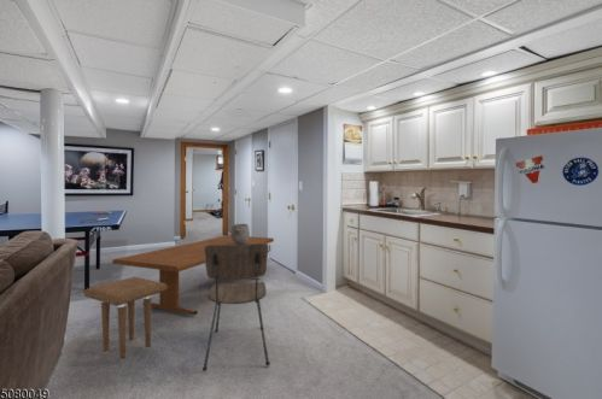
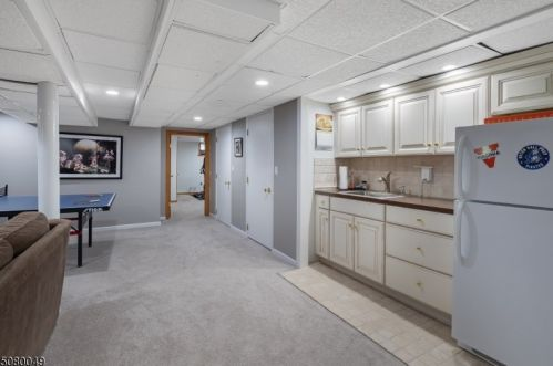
- table [111,234,275,316]
- side table [82,276,168,363]
- dining chair [201,243,271,372]
- ceramic pot [229,223,251,245]
